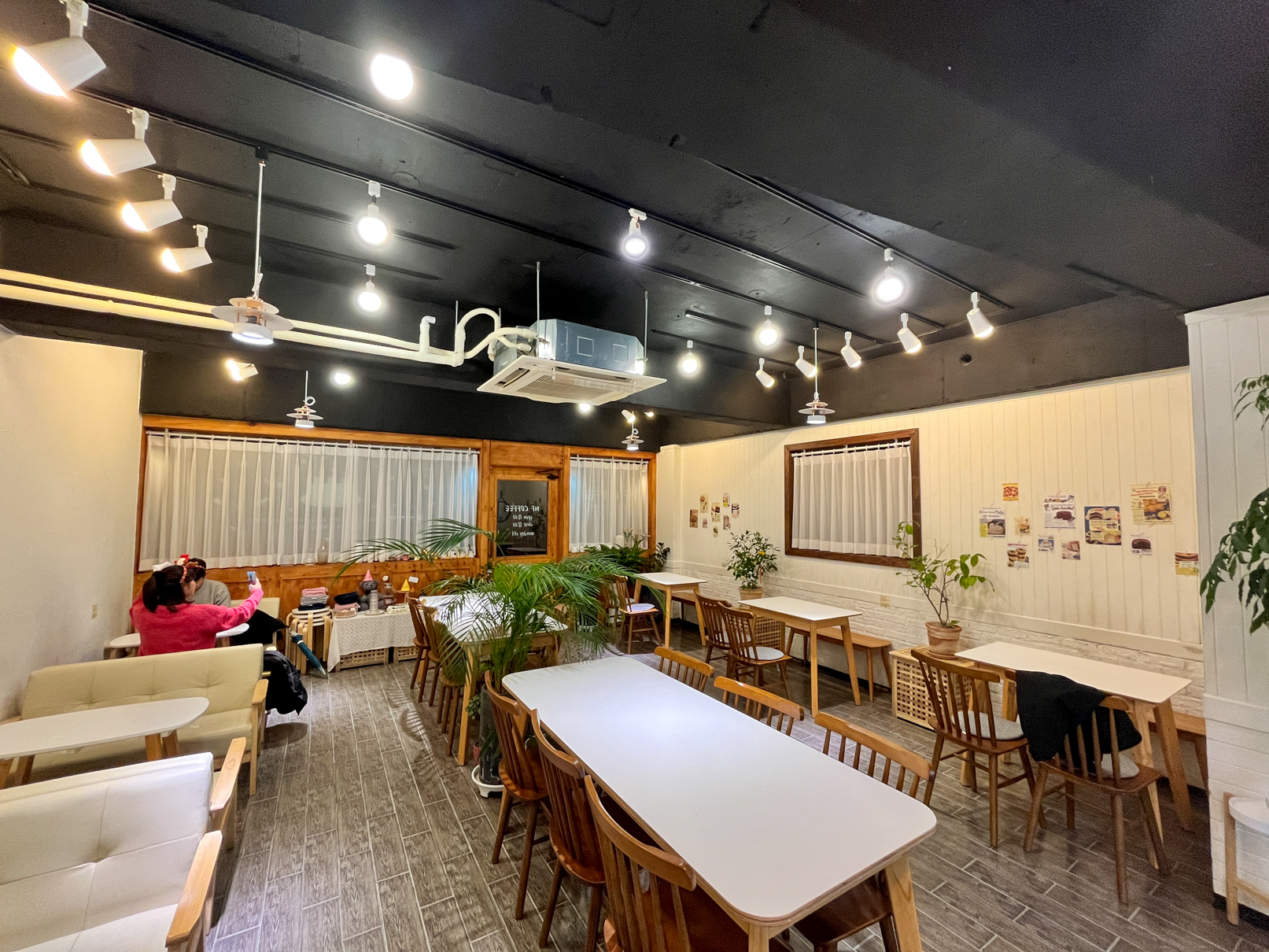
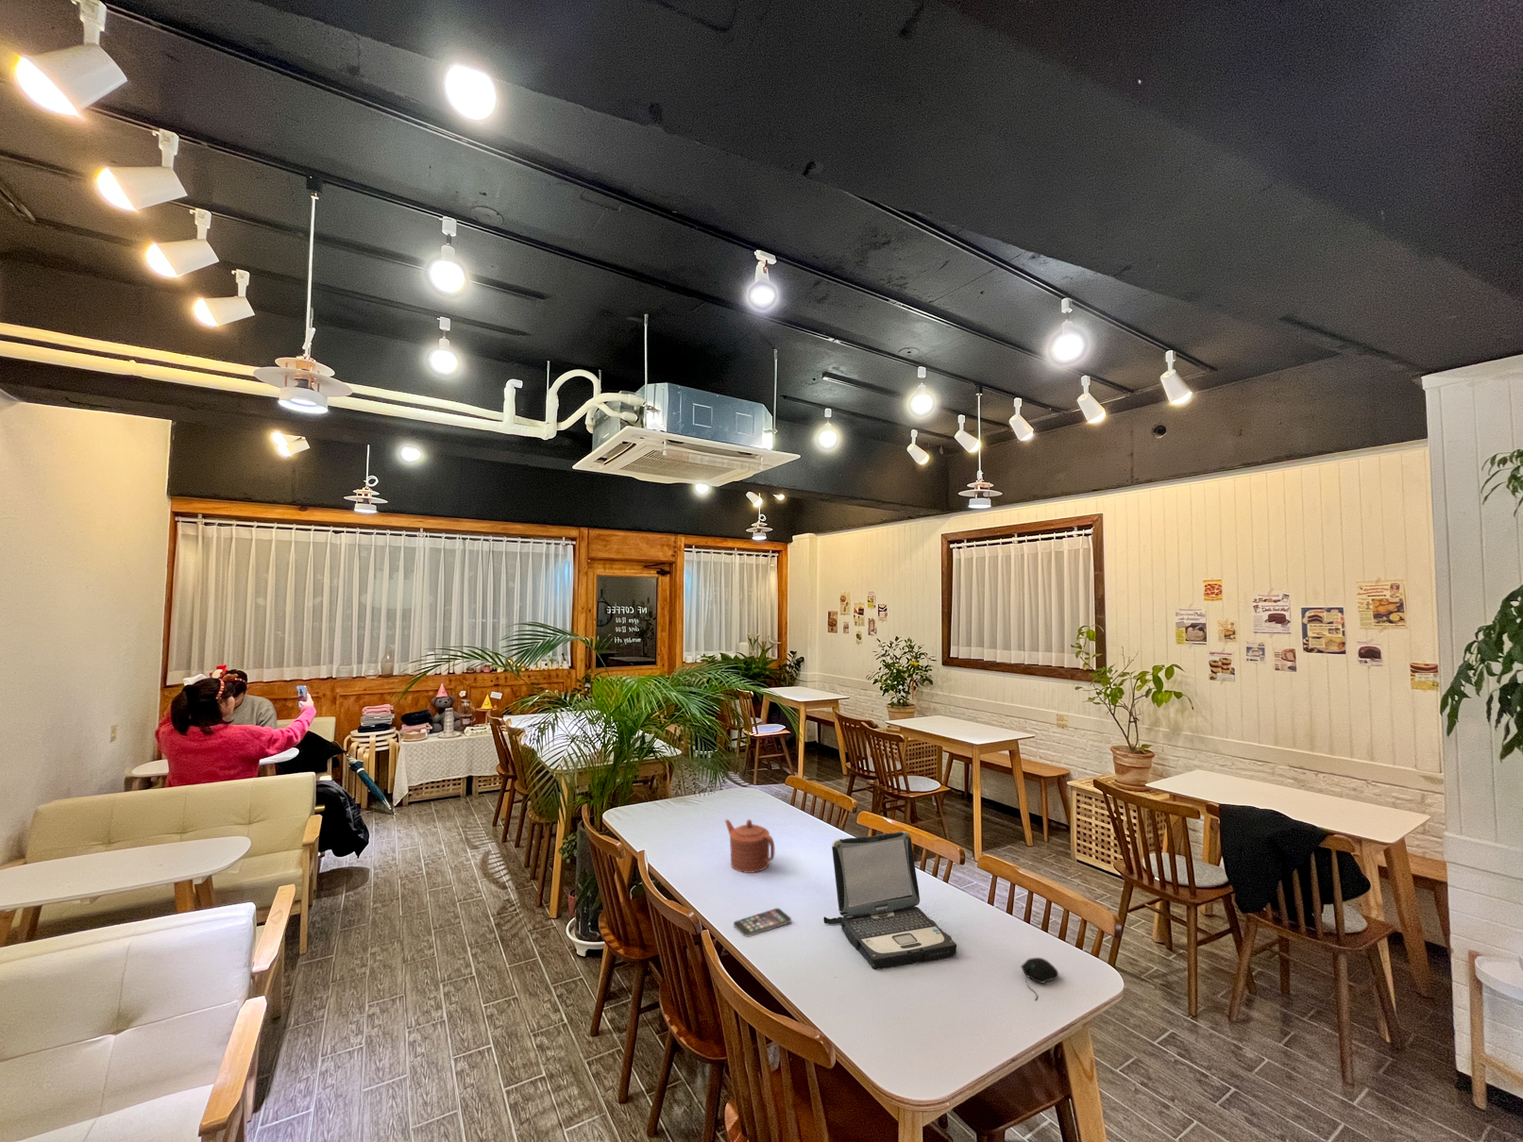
+ smartphone [733,907,792,937]
+ laptop [822,830,958,970]
+ teapot [724,818,775,874]
+ computer mouse [1020,957,1060,1002]
